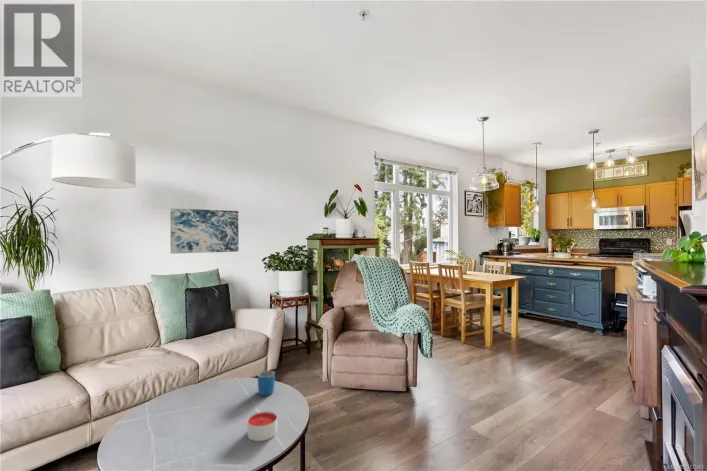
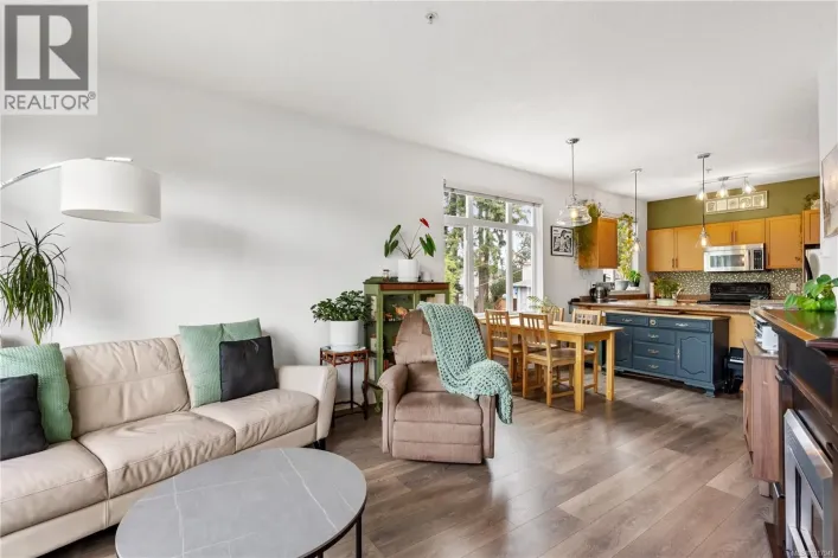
- wall art [169,207,240,255]
- candle [246,410,278,442]
- mug [257,370,276,396]
